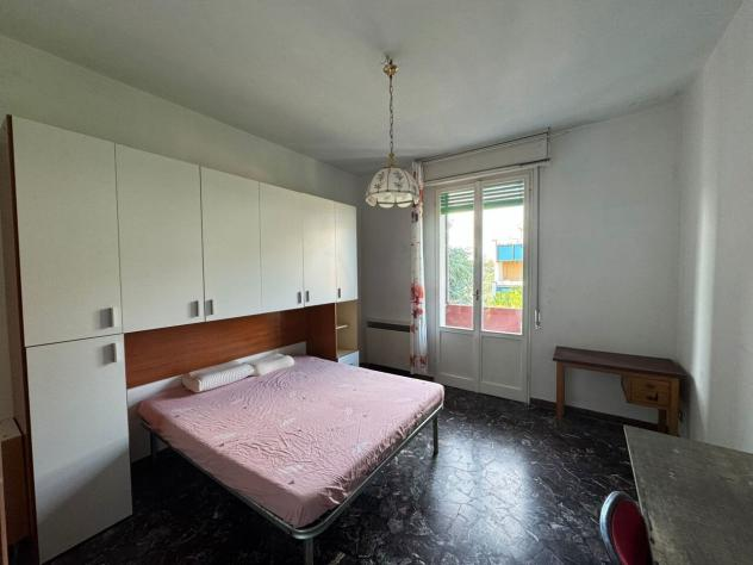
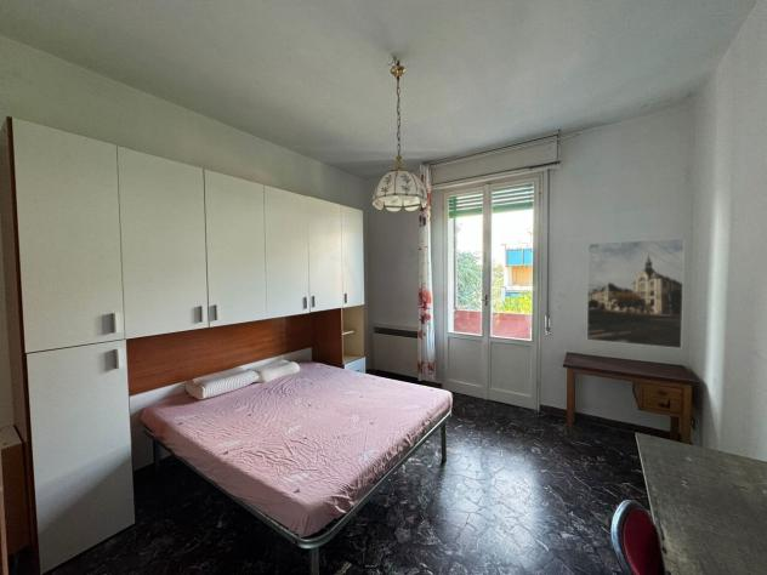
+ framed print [586,237,686,349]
